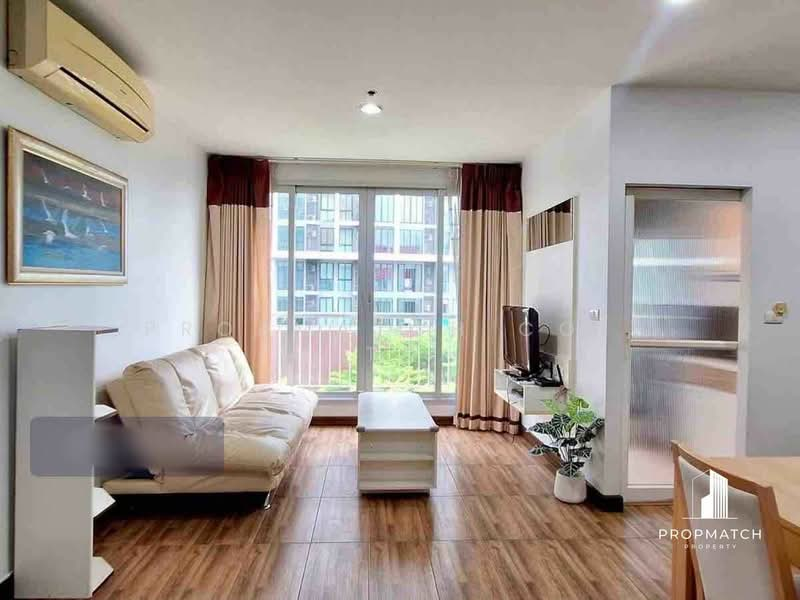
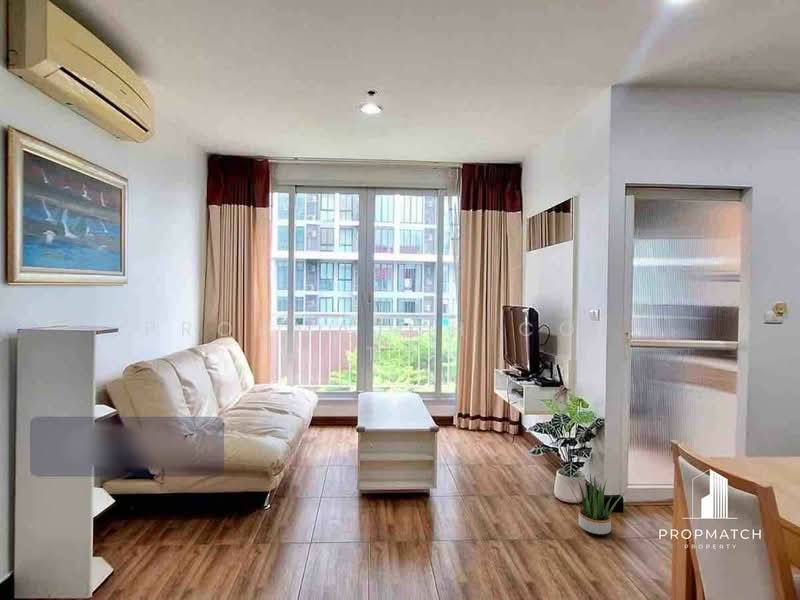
+ potted plant [565,473,627,536]
